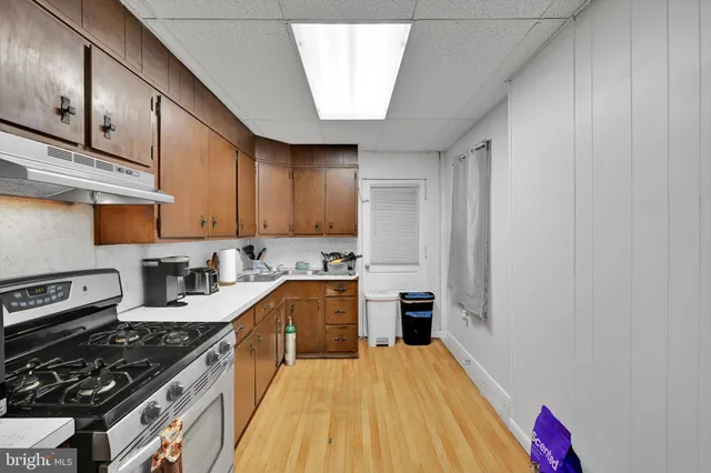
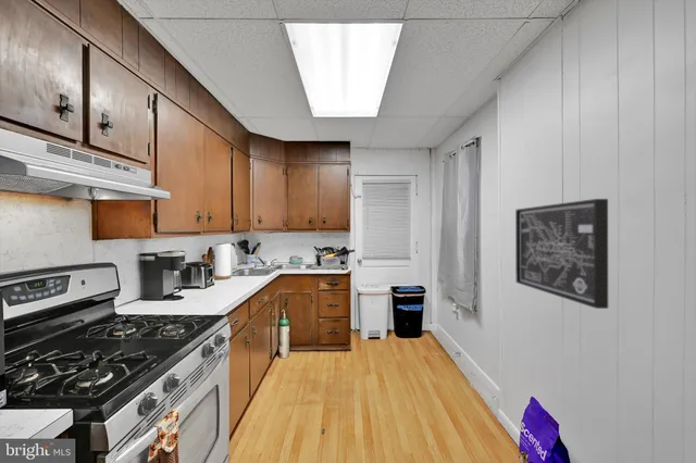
+ wall art [514,198,609,310]
